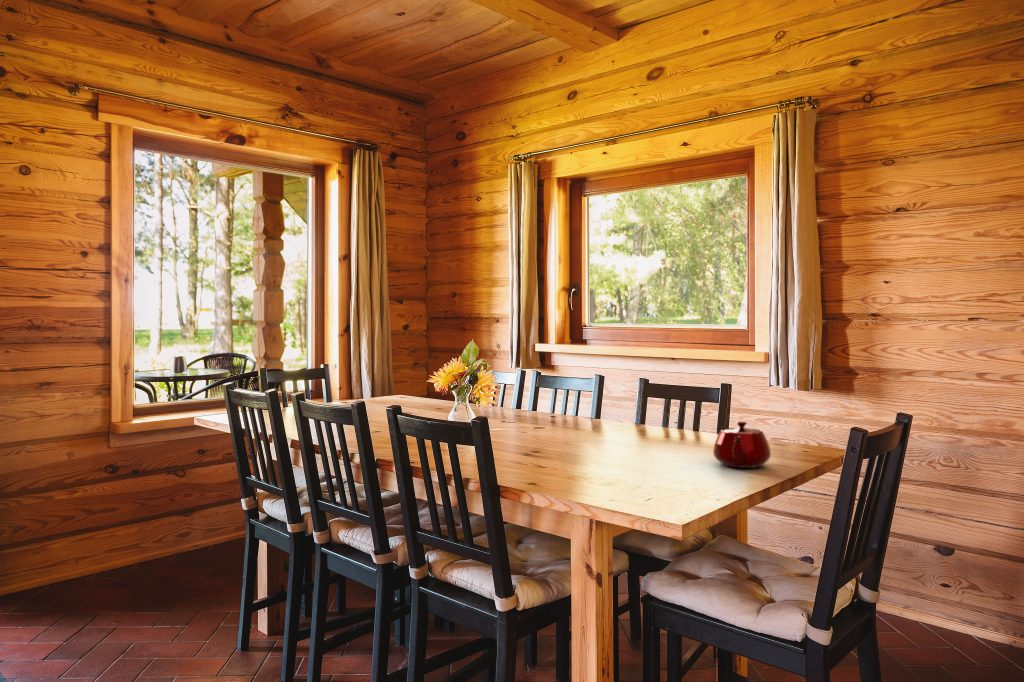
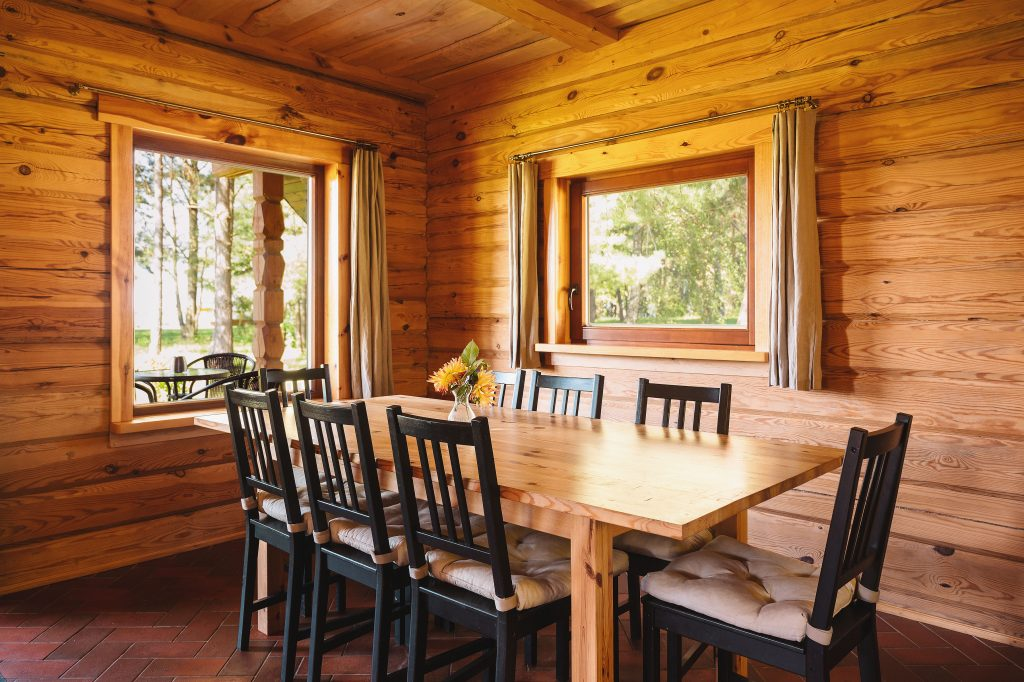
- teapot [712,420,772,469]
